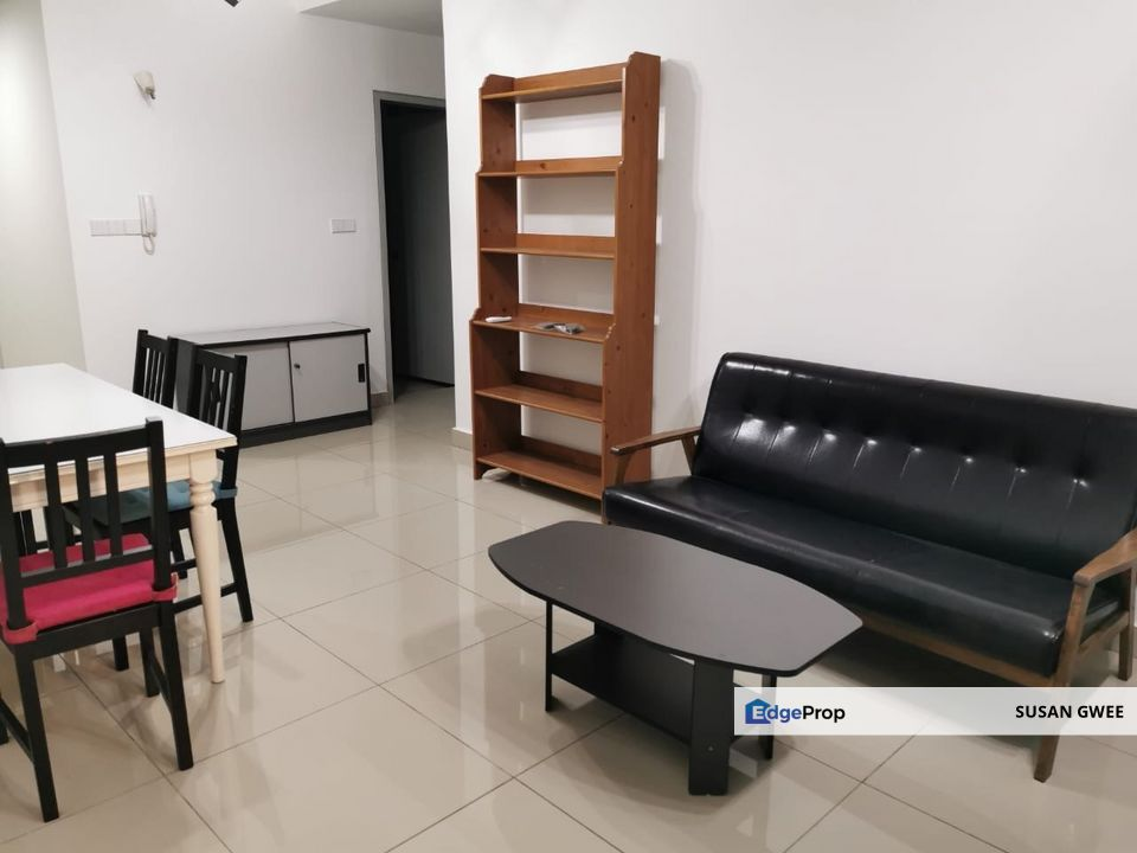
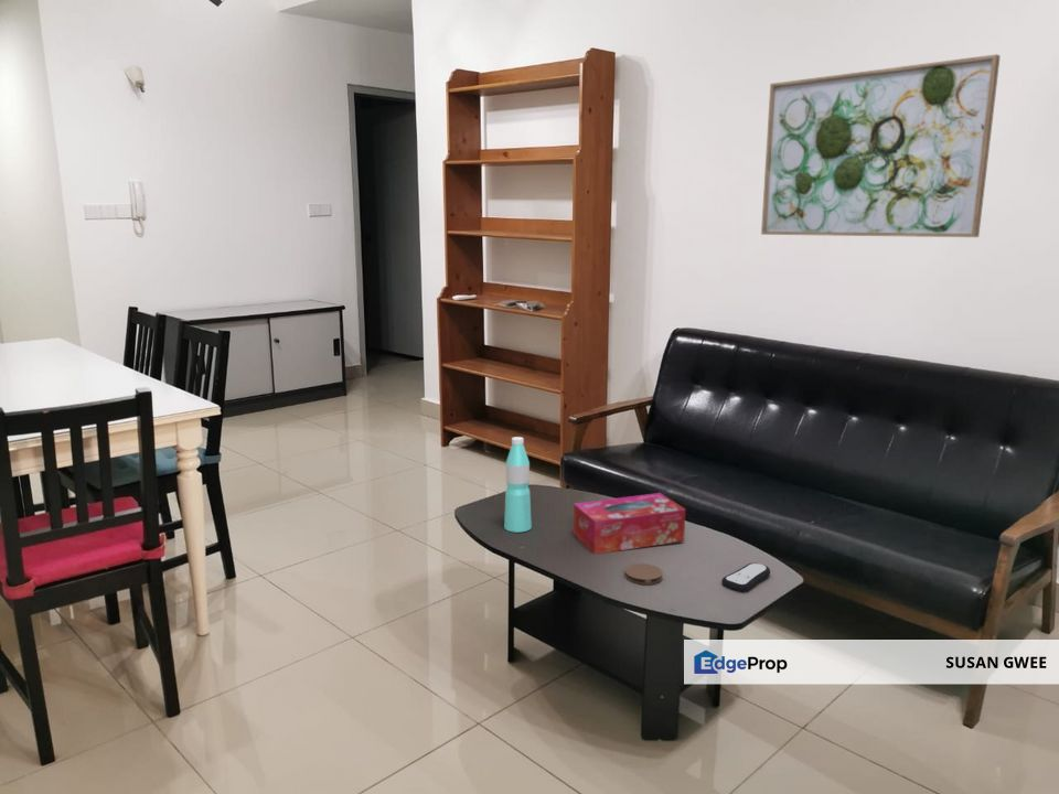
+ coaster [624,562,664,586]
+ tissue box [573,492,686,556]
+ water bottle [503,436,533,534]
+ wall art [760,53,1002,238]
+ remote control [720,561,771,592]
